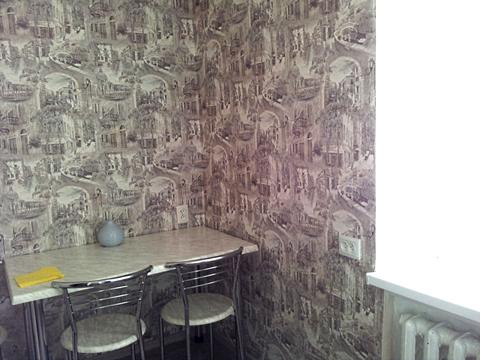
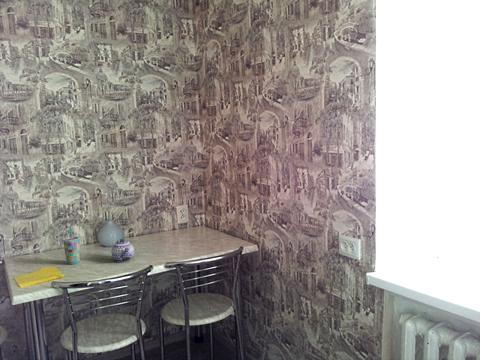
+ cup [62,226,81,265]
+ teapot [110,238,135,263]
